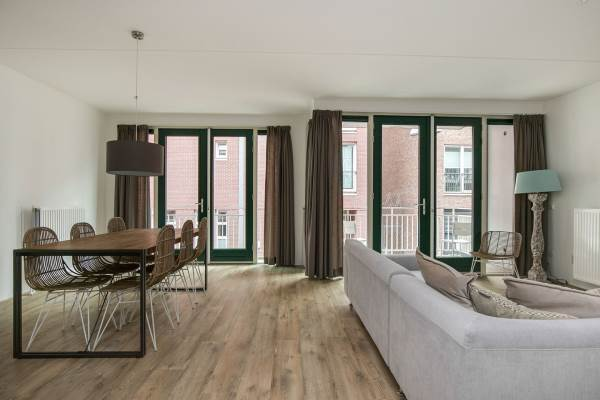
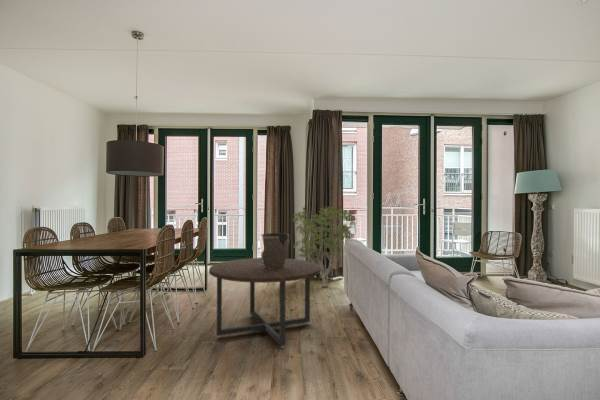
+ shrub [291,205,358,288]
+ coffee table [208,257,321,349]
+ decorative bowl [260,232,291,269]
